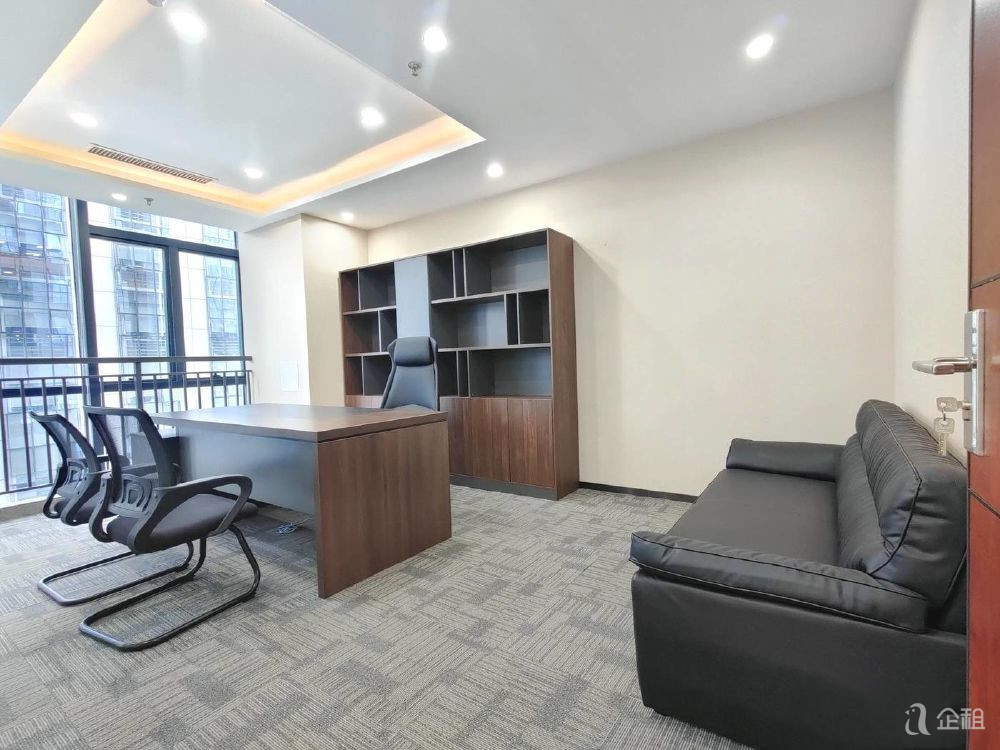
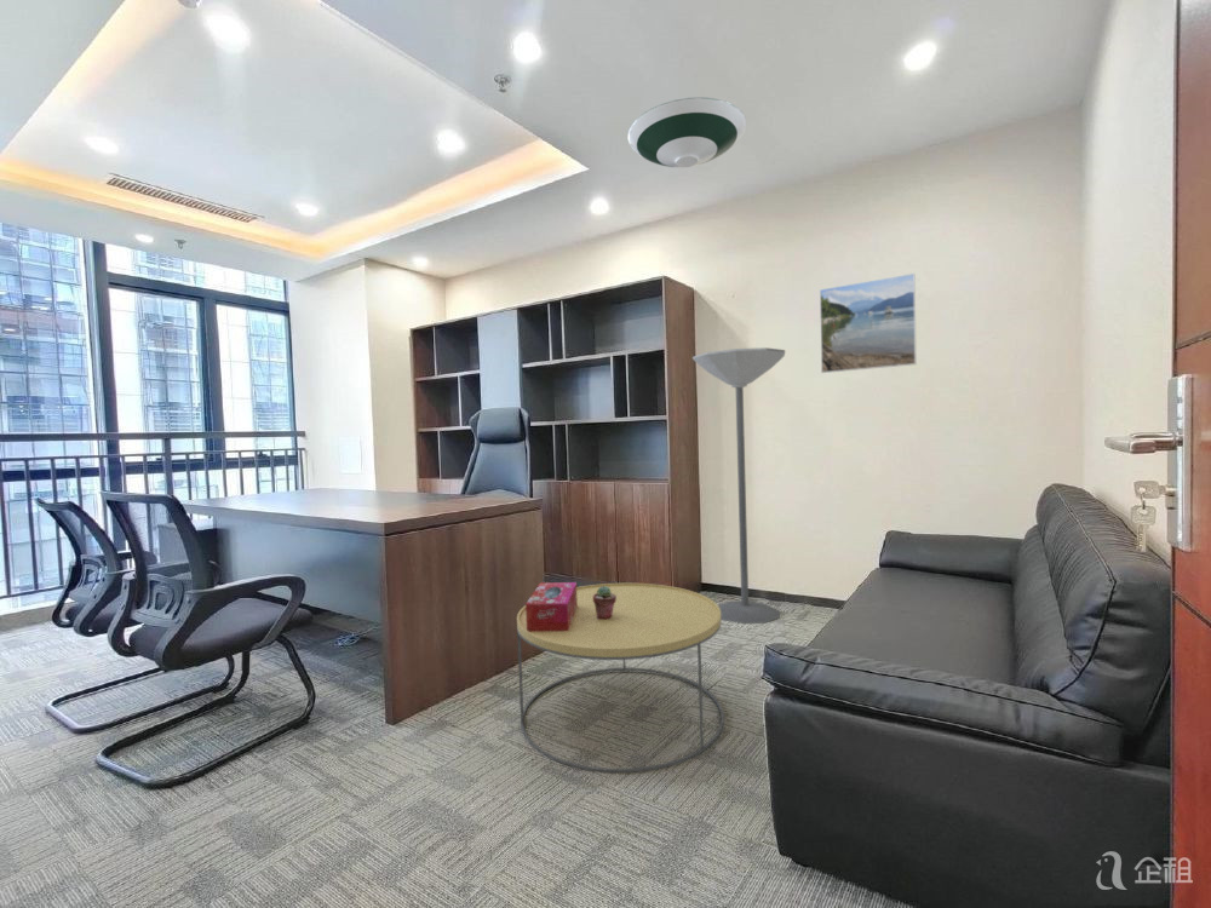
+ floor lamp [691,346,786,625]
+ tissue box [524,581,578,632]
+ potted succulent [593,586,616,620]
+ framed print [819,272,918,374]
+ coffee table [516,582,725,774]
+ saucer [626,97,747,168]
